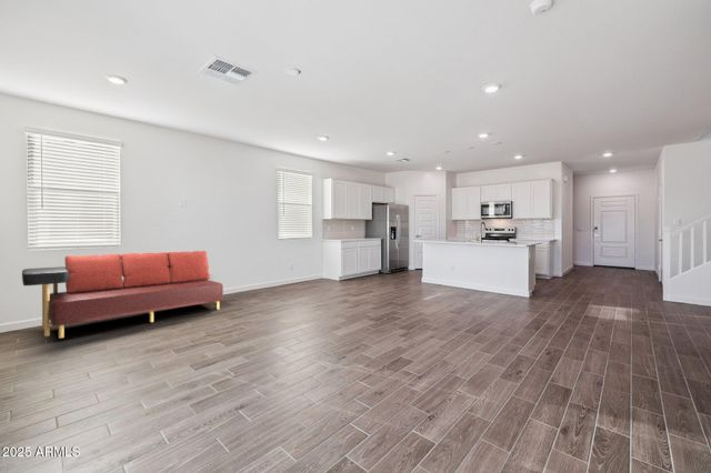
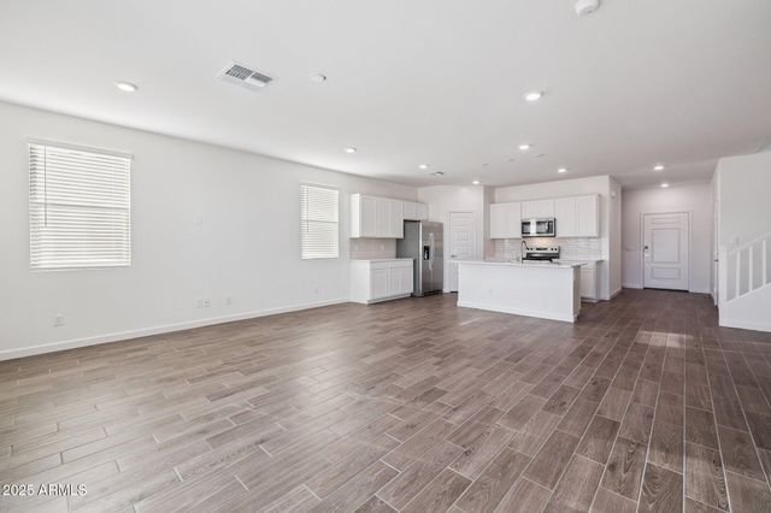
- sofa [21,250,224,340]
